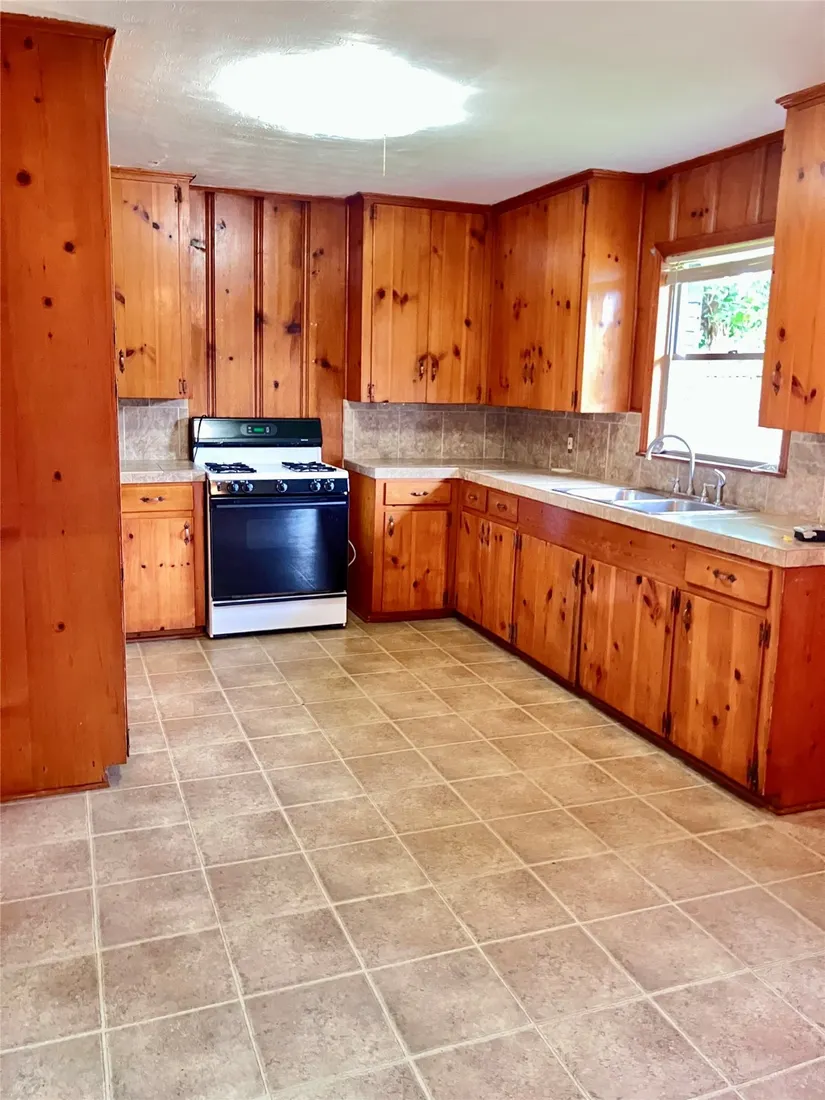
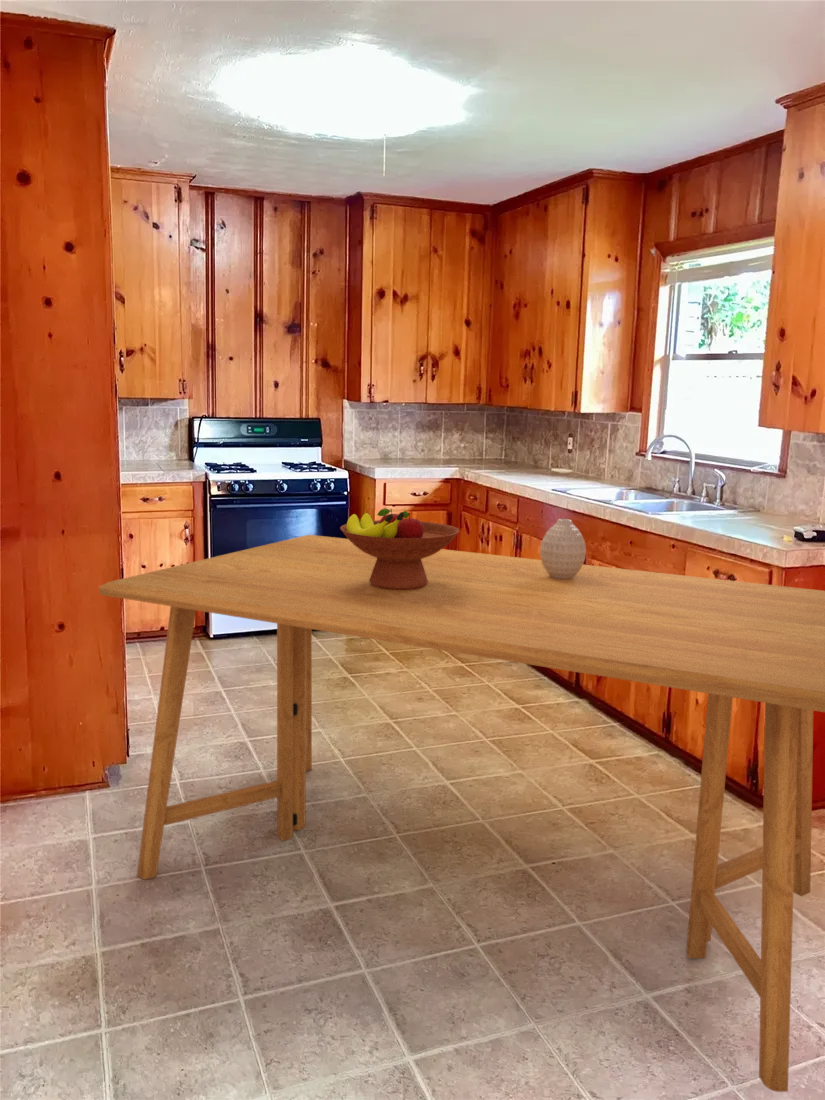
+ dining table [98,534,825,1093]
+ vase [539,518,587,579]
+ fruit bowl [339,507,460,590]
